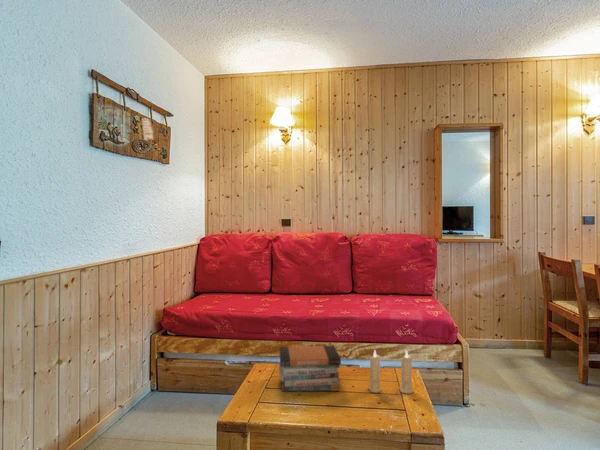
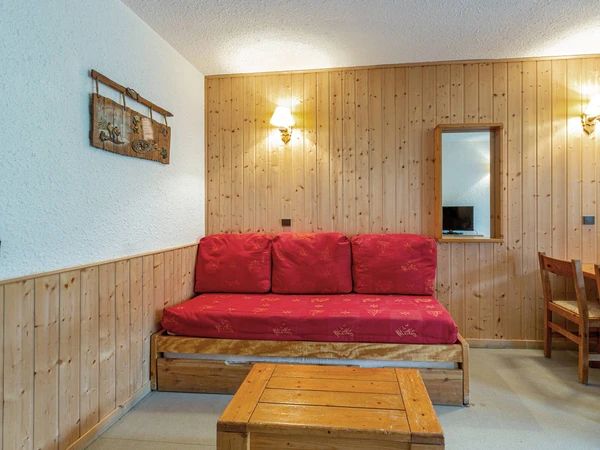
- candle [367,349,414,395]
- book stack [277,345,342,392]
